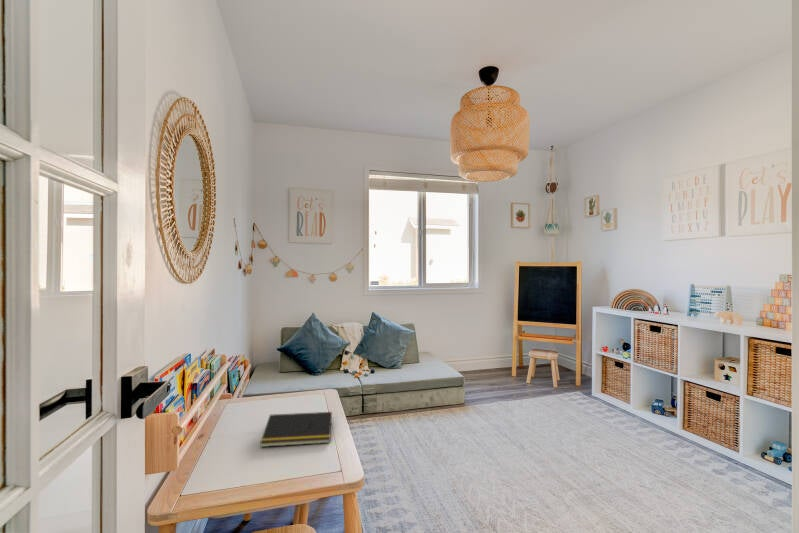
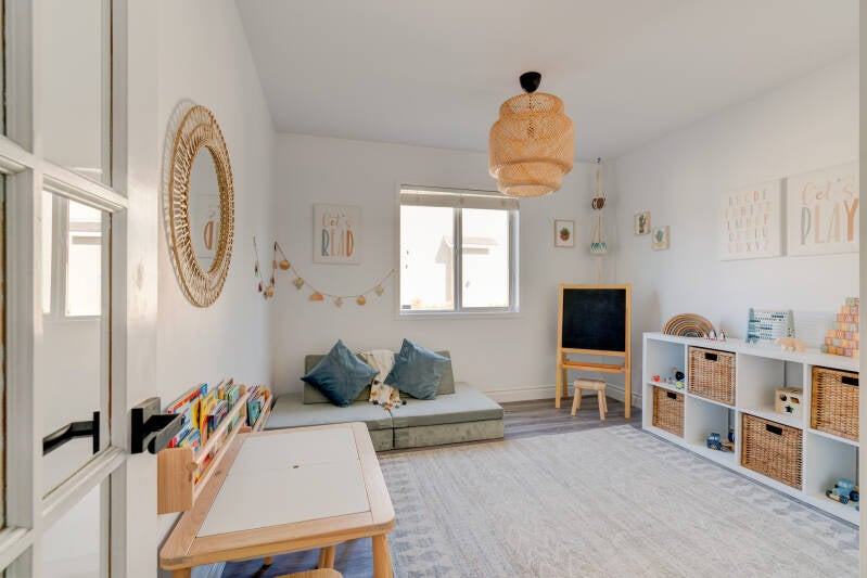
- notepad [259,411,333,448]
